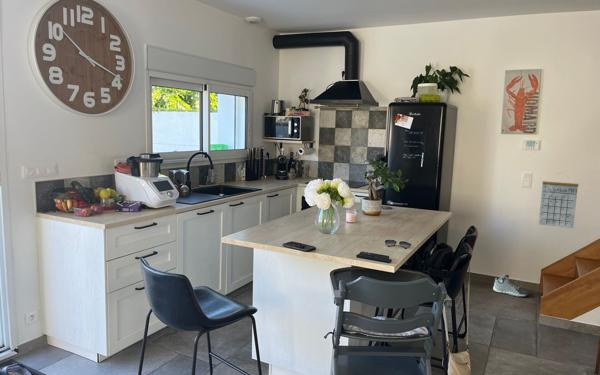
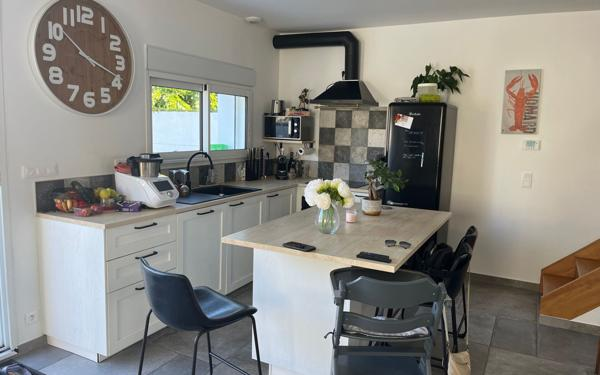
- calendar [538,171,580,229]
- sneaker [492,274,529,298]
